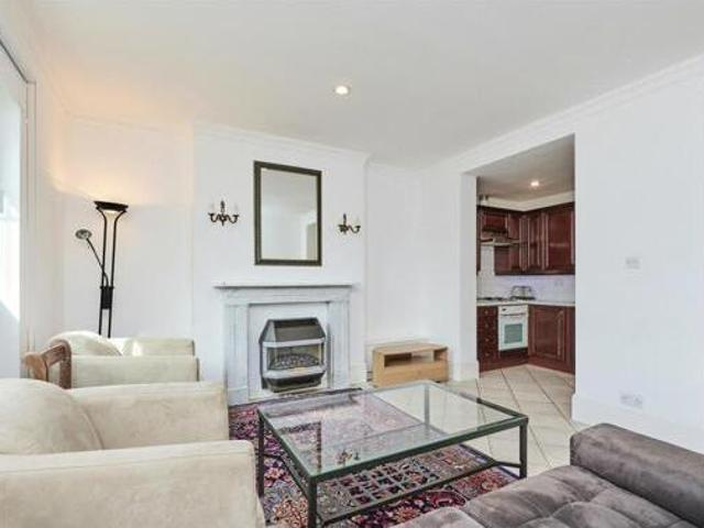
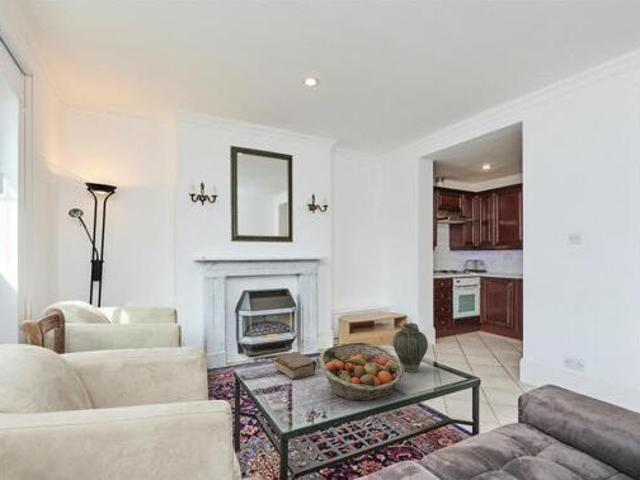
+ book [273,351,318,381]
+ vase [392,322,429,374]
+ fruit basket [318,341,405,402]
